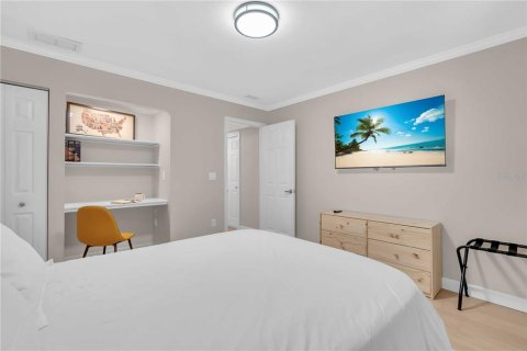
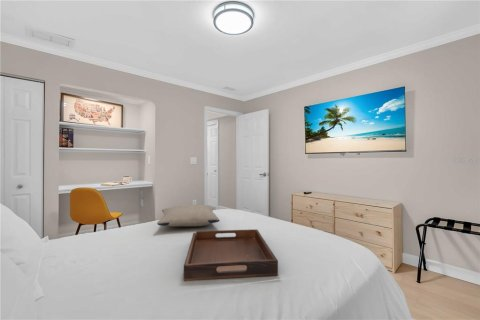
+ serving tray [183,228,279,282]
+ pillow [156,204,220,227]
